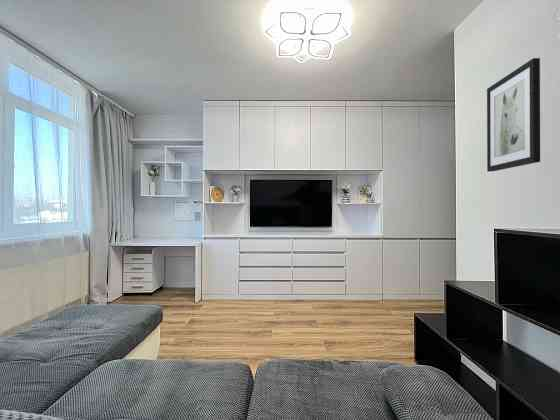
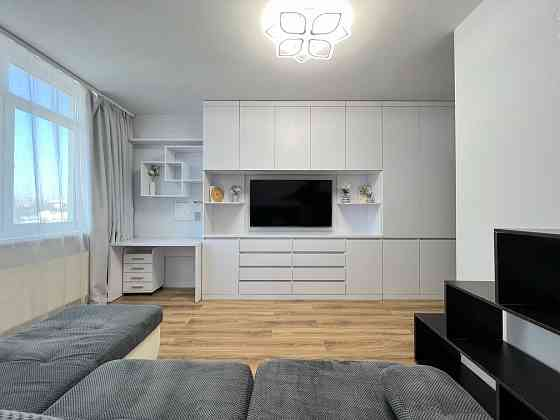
- wall art [486,57,541,173]
